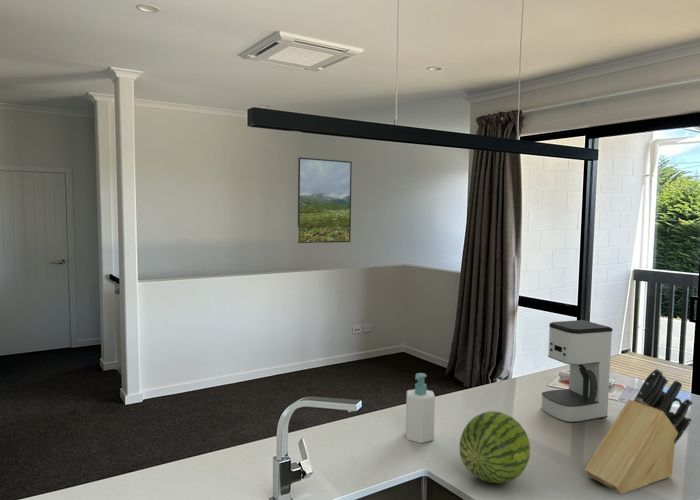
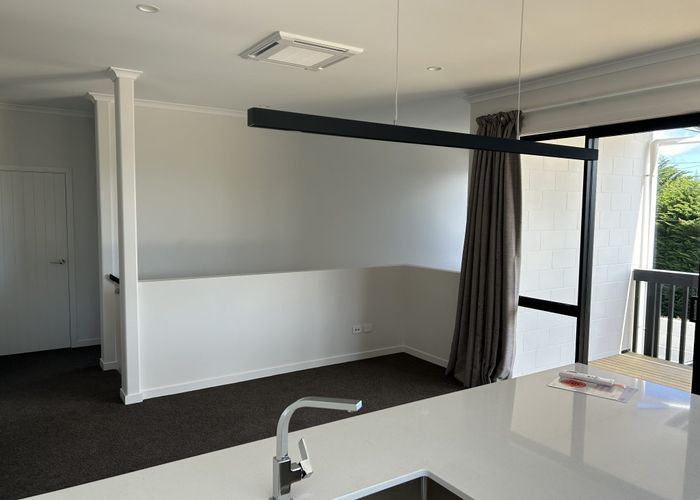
- knife block [583,368,694,494]
- soap bottle [405,372,436,444]
- fruit [459,410,531,484]
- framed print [297,157,353,244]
- coffee maker [540,319,613,424]
